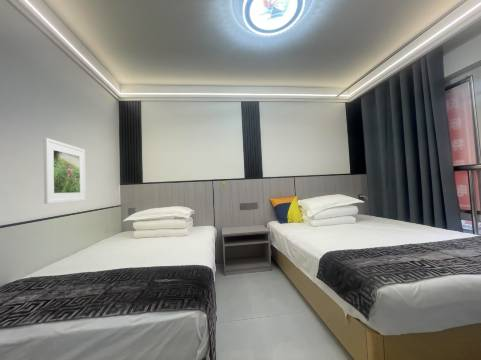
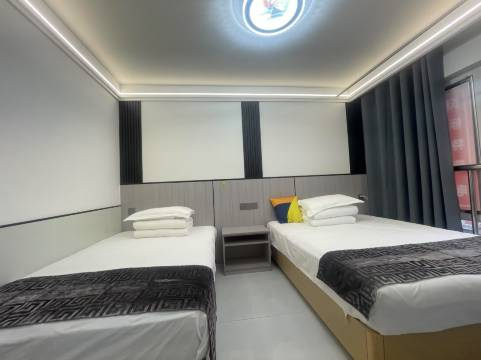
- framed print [42,137,87,205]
